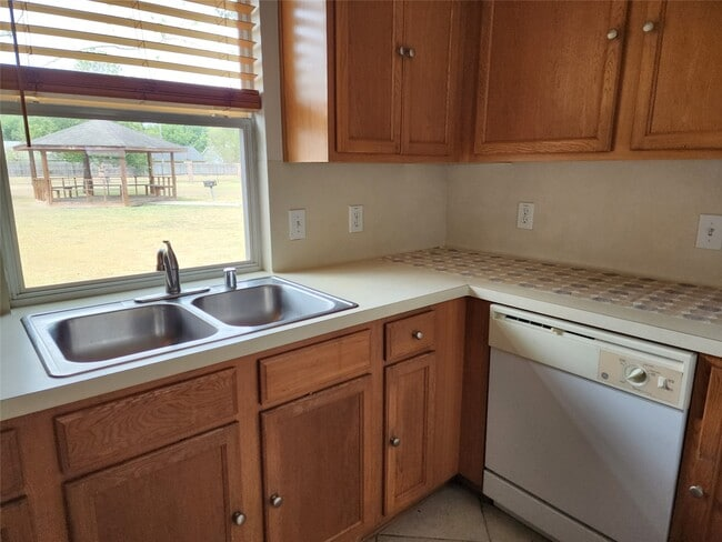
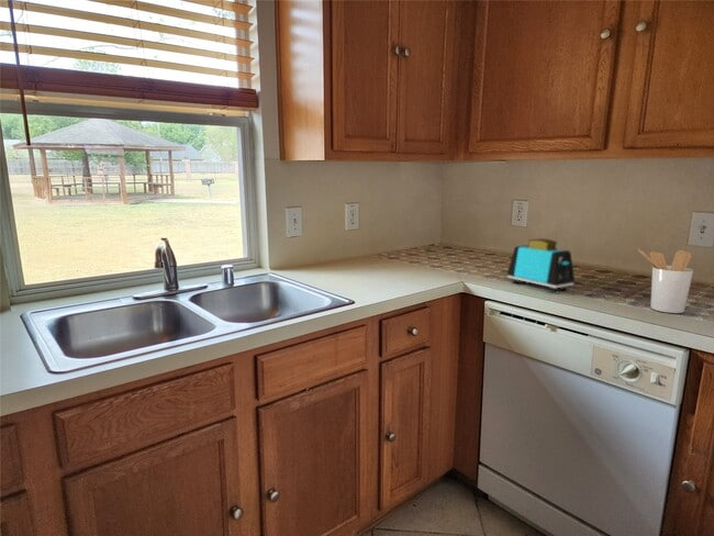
+ utensil holder [637,247,694,314]
+ toaster [506,237,576,293]
